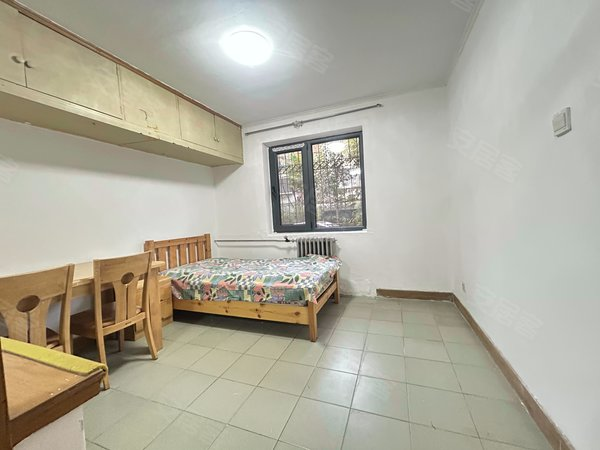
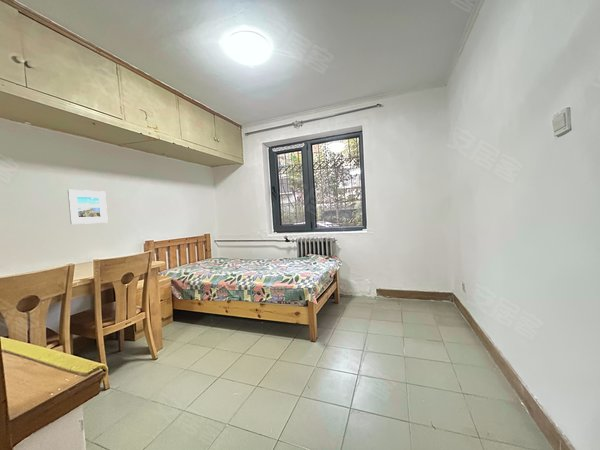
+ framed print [67,189,109,225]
